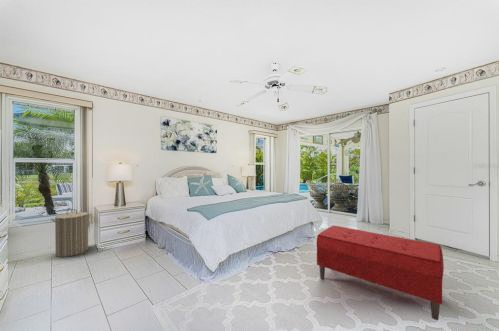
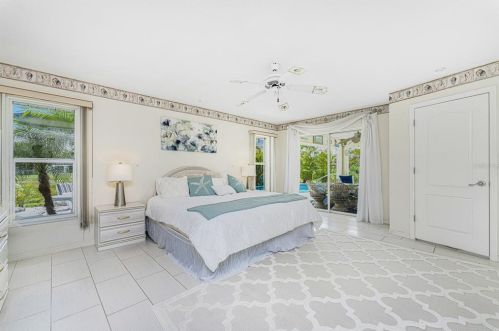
- bench [316,225,445,321]
- laundry hamper [50,208,93,258]
